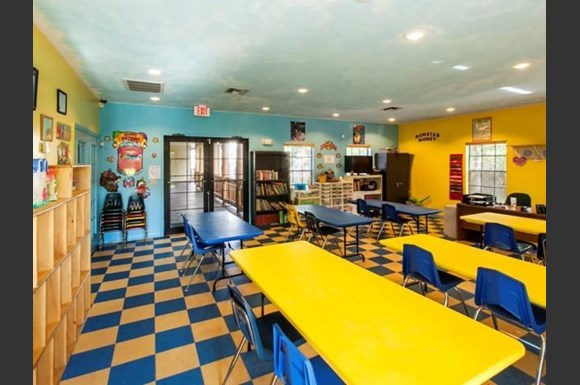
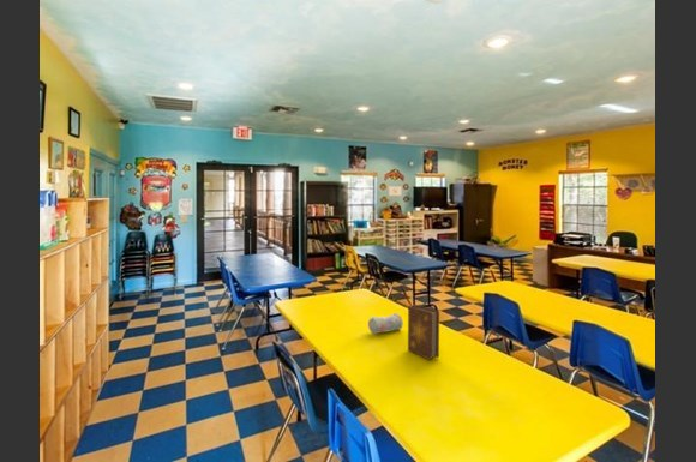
+ pencil case [367,312,404,335]
+ book [407,304,440,361]
